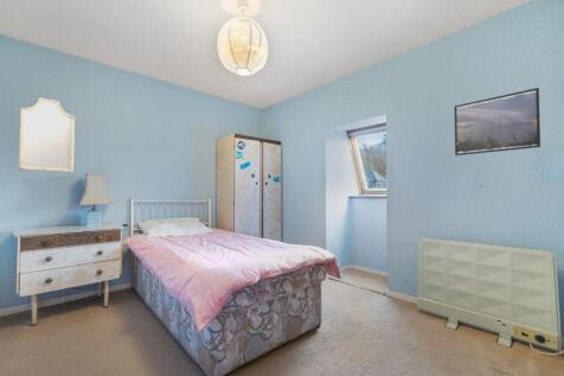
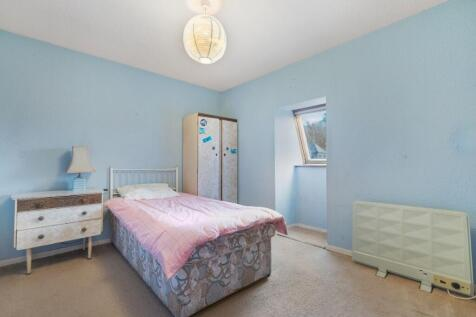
- home mirror [18,97,76,173]
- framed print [454,87,541,157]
